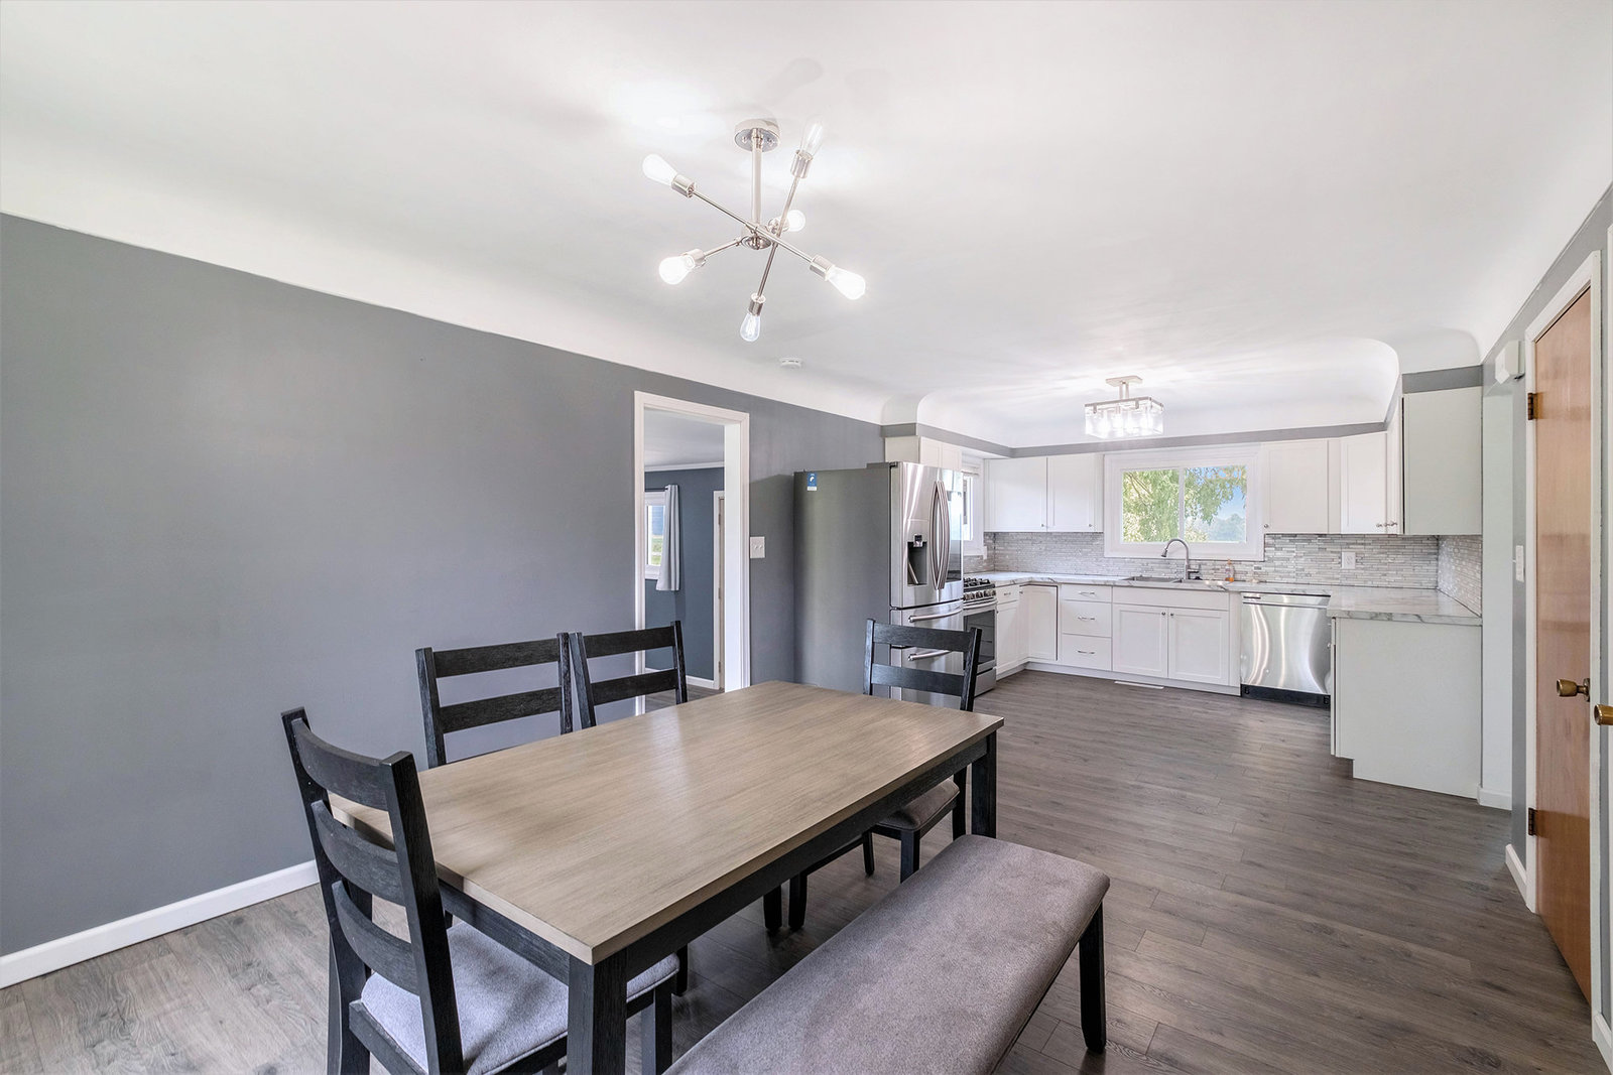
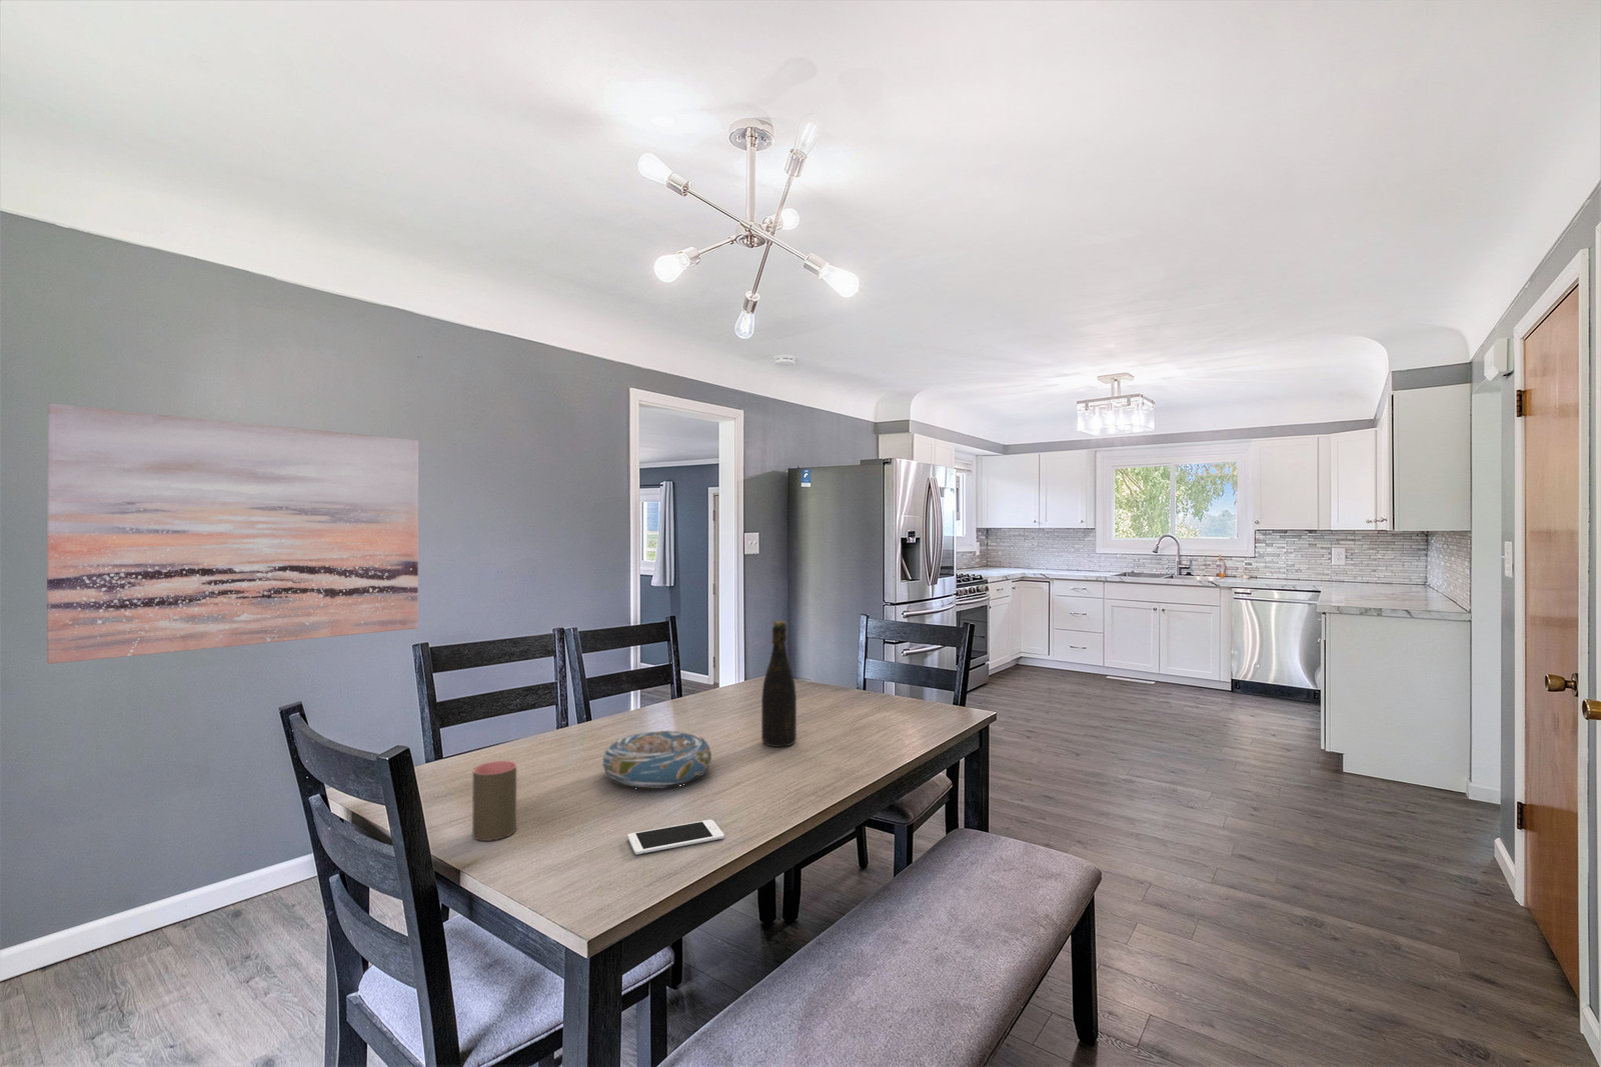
+ decorative bowl [600,729,712,790]
+ cup [472,760,517,842]
+ cell phone [627,819,725,855]
+ bottle [760,620,797,748]
+ wall art [46,403,419,664]
